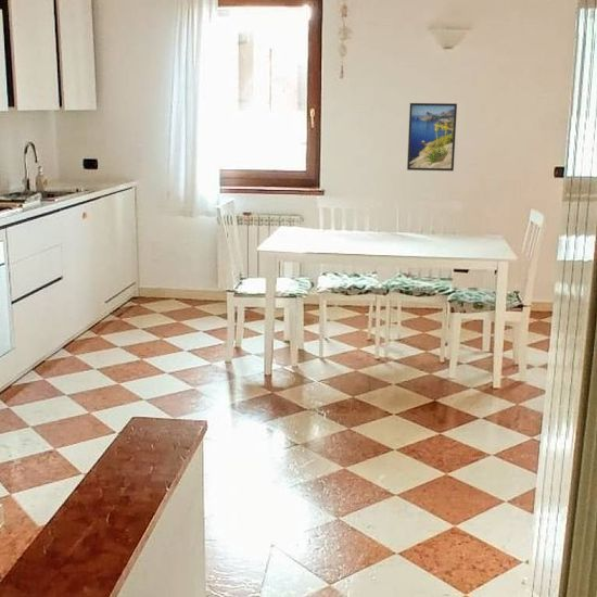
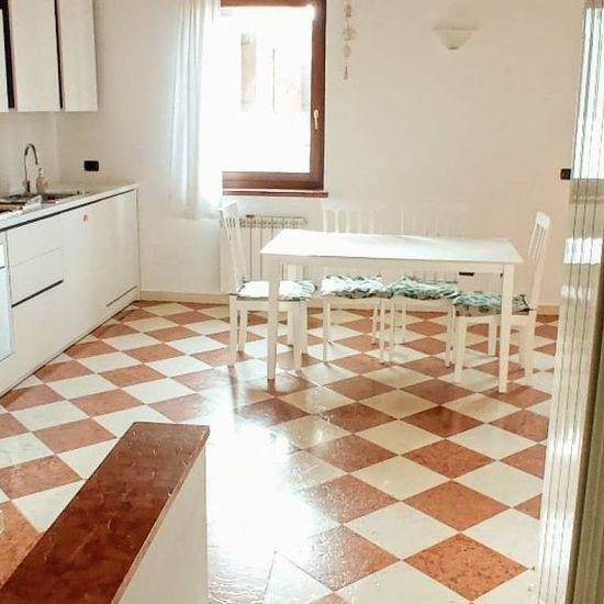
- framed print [406,102,458,172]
